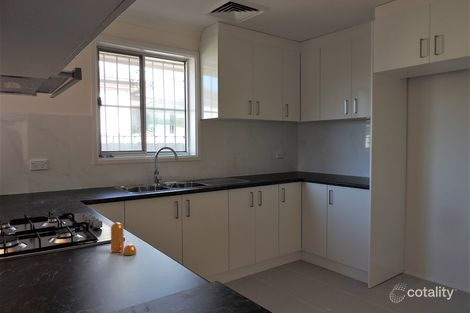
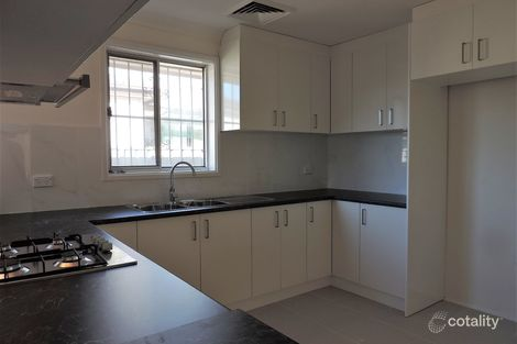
- pepper shaker [110,222,137,256]
